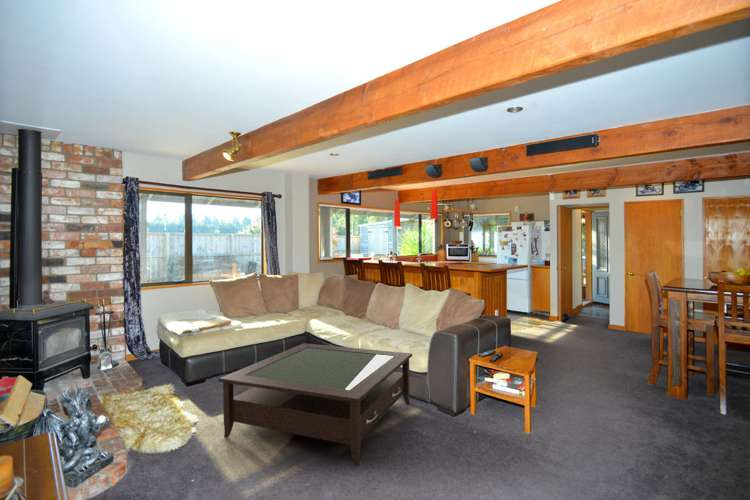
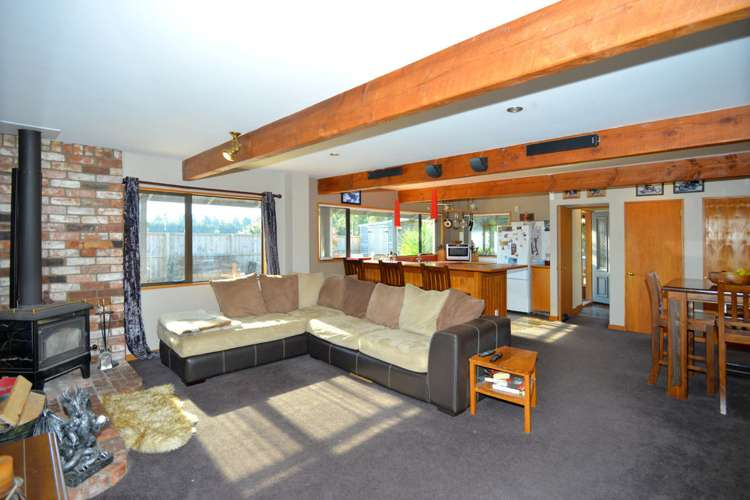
- coffee table [217,342,413,468]
